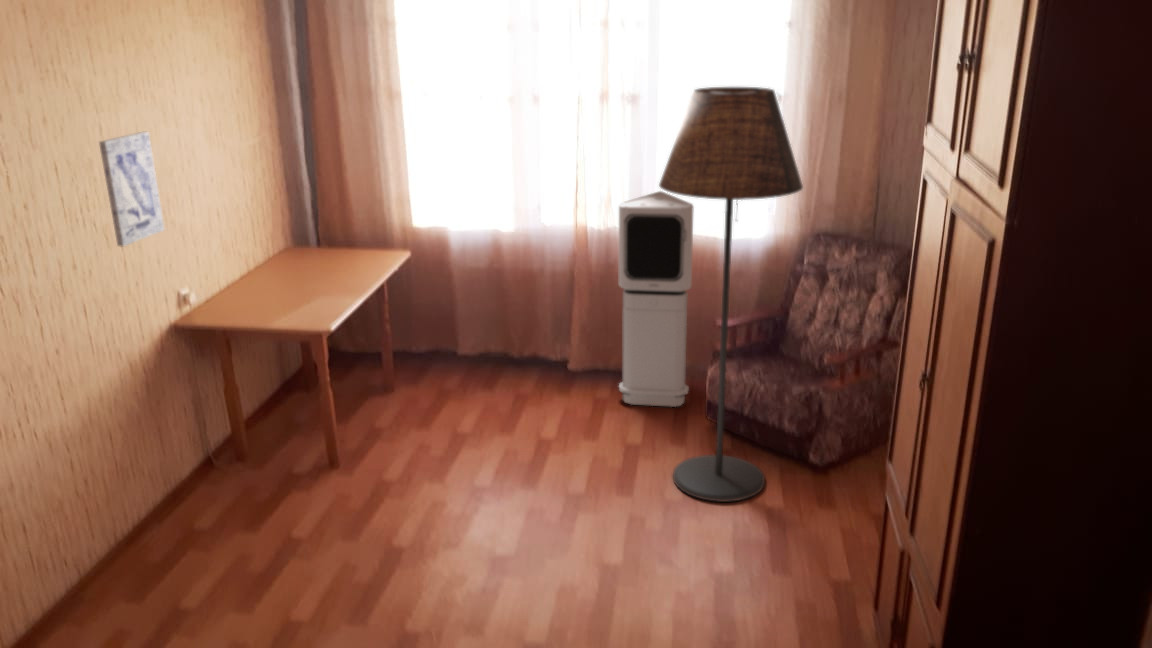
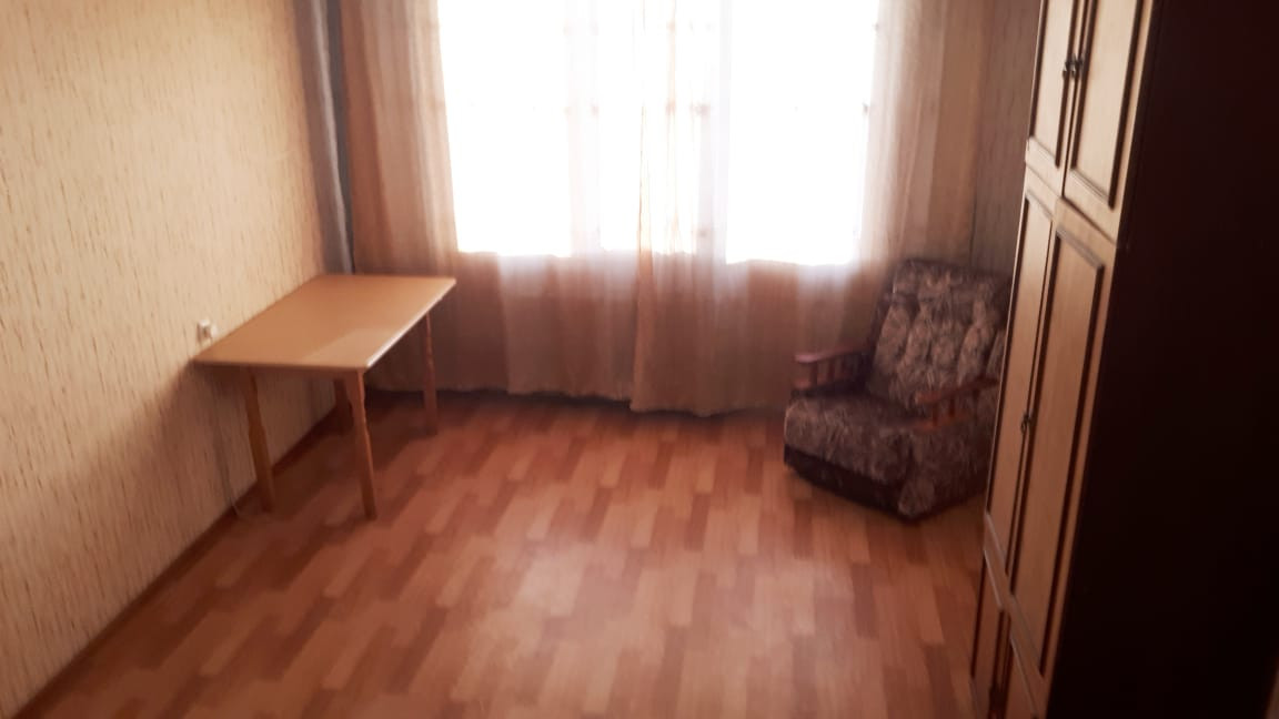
- floor lamp [658,86,804,503]
- air purifier [617,190,695,408]
- wall art [98,131,166,247]
